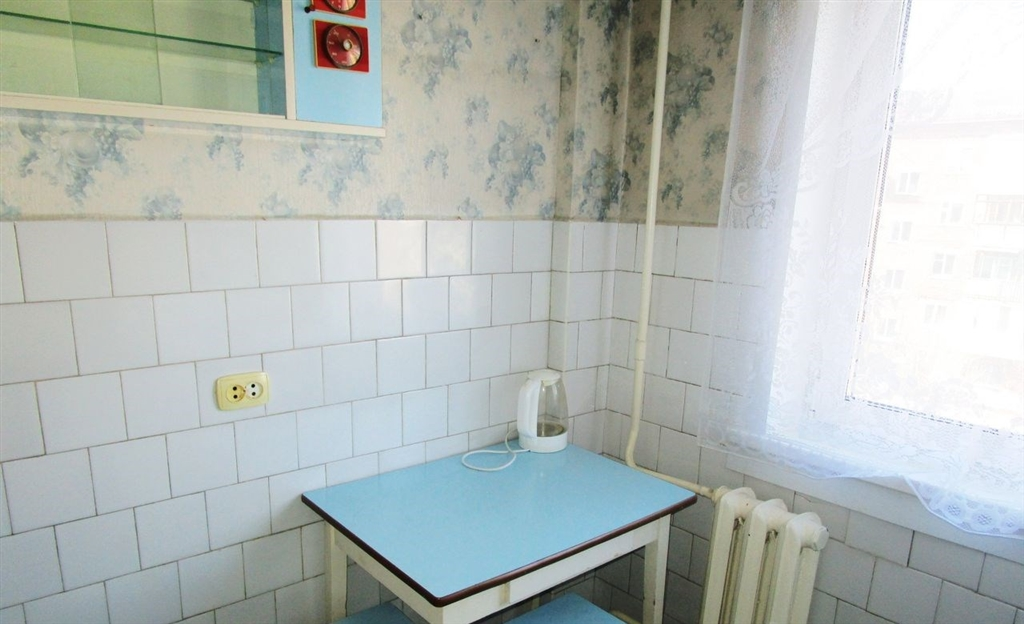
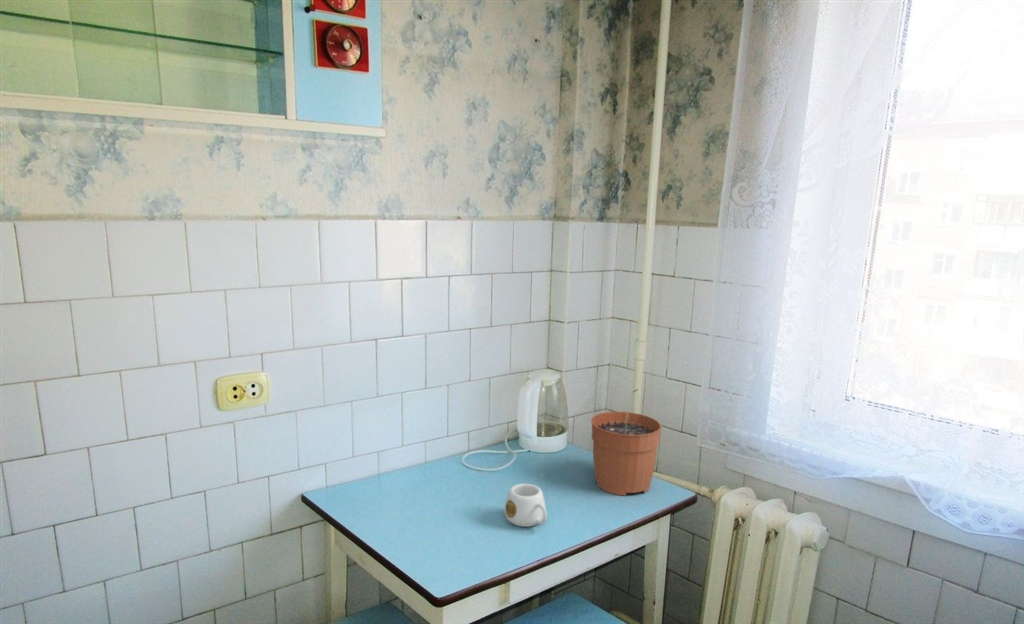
+ mug [504,483,548,528]
+ plant pot [590,387,663,497]
